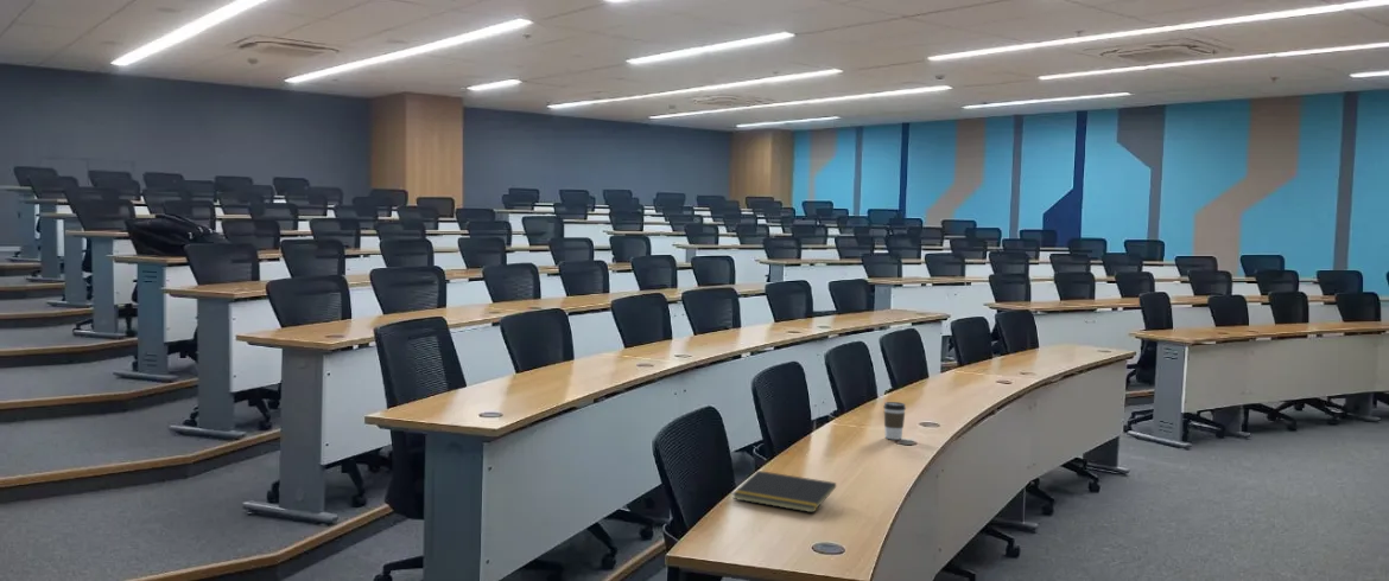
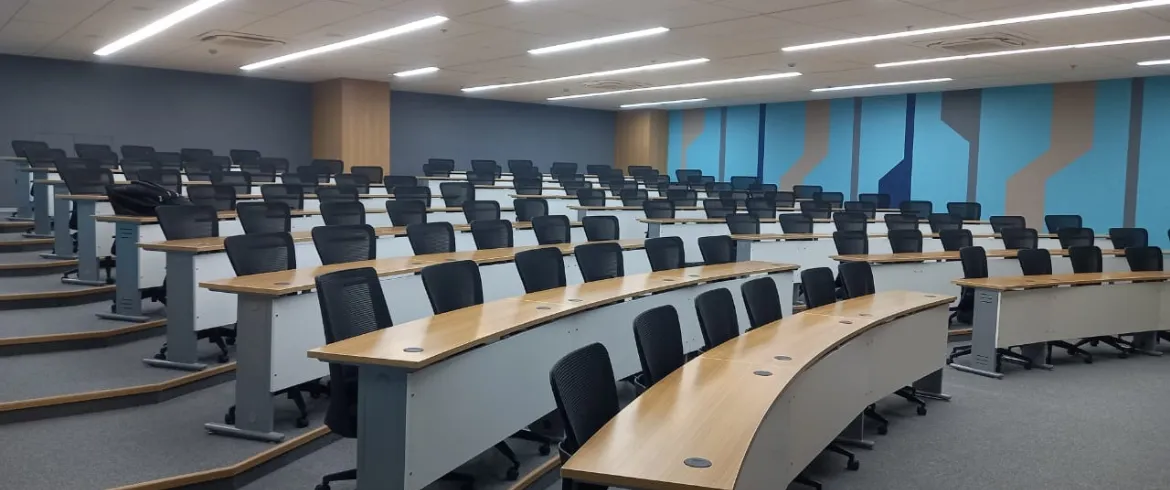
- notepad [731,470,837,513]
- coffee cup [882,401,907,441]
